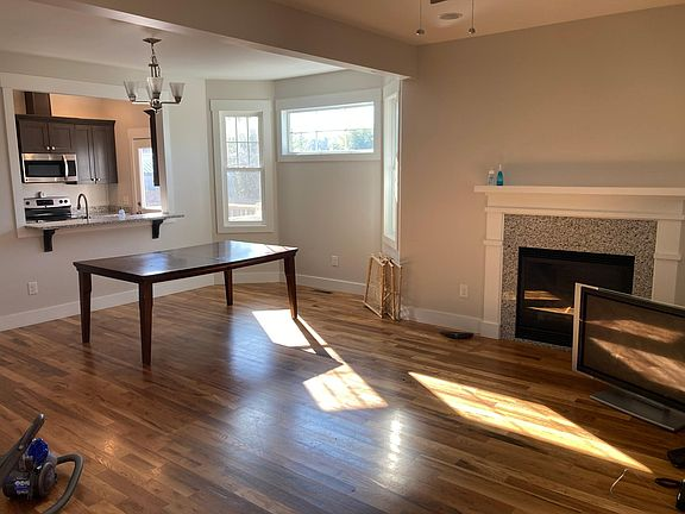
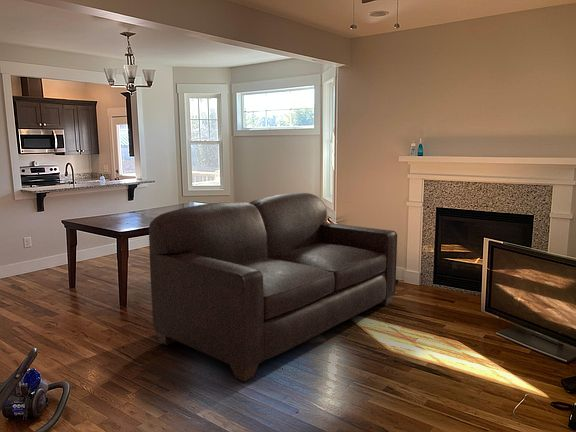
+ sofa [148,192,398,382]
